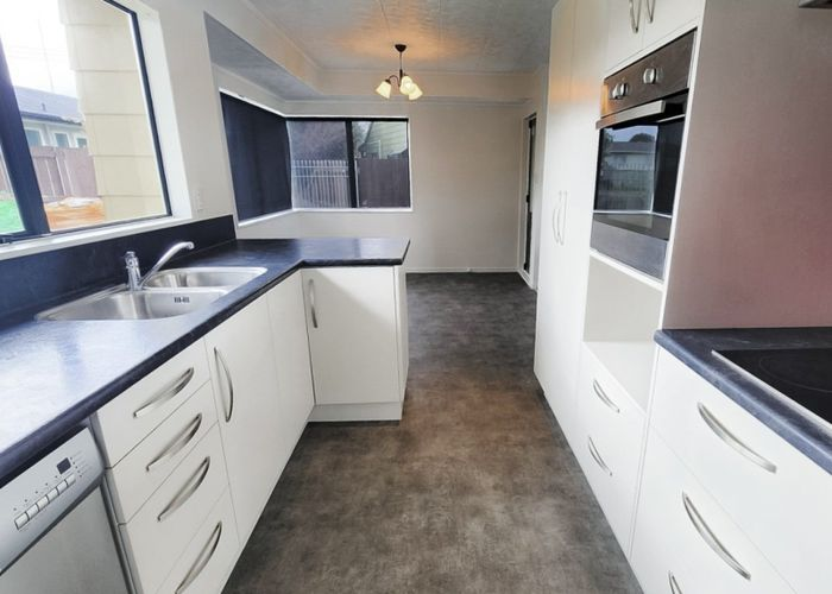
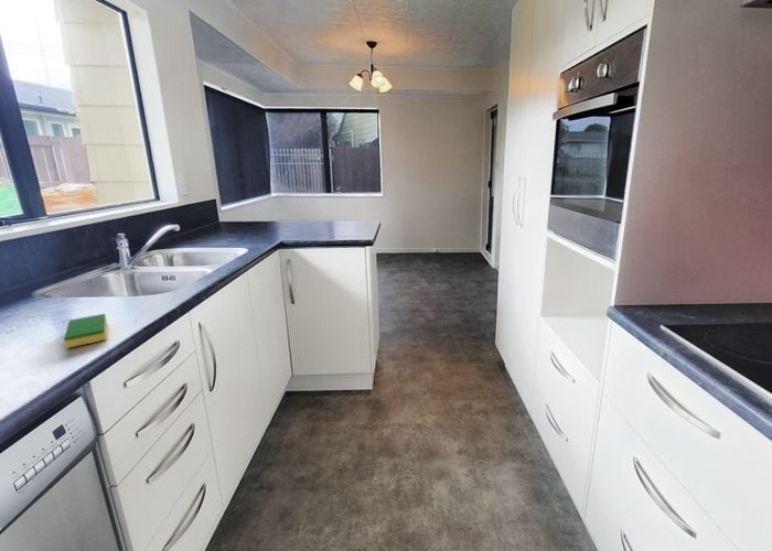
+ dish sponge [63,313,108,349]
